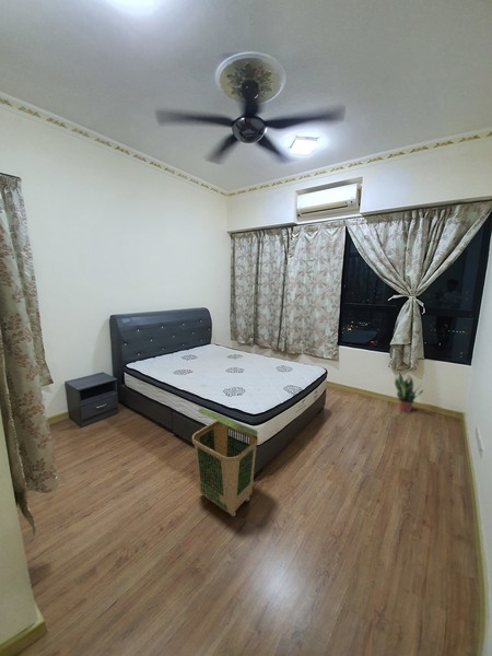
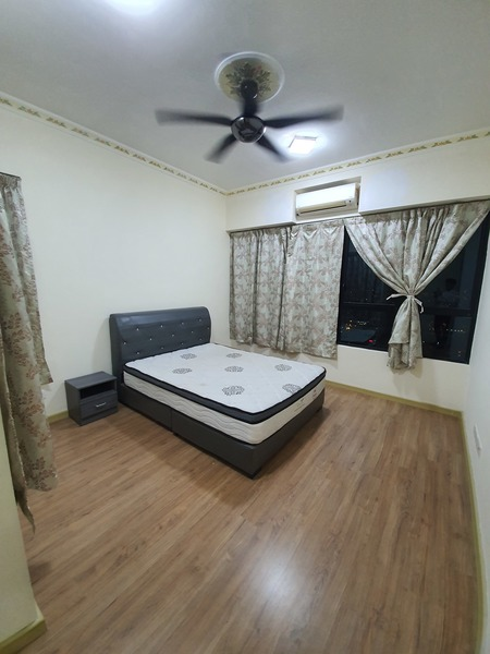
- laundry basket [191,407,259,517]
- potted plant [394,370,424,413]
